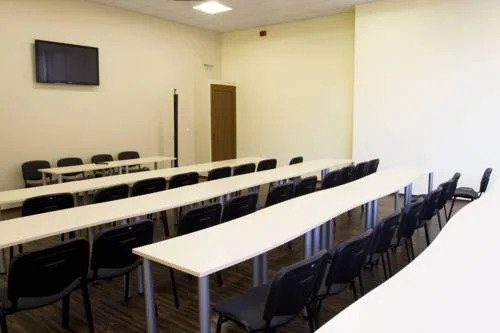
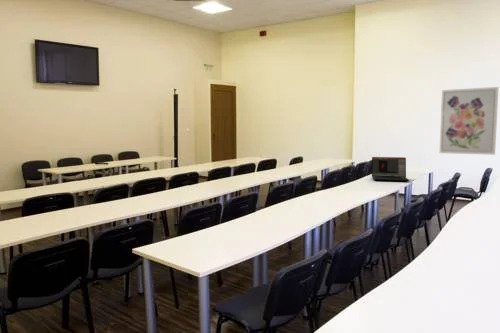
+ wall art [439,86,499,156]
+ laptop [371,156,410,182]
